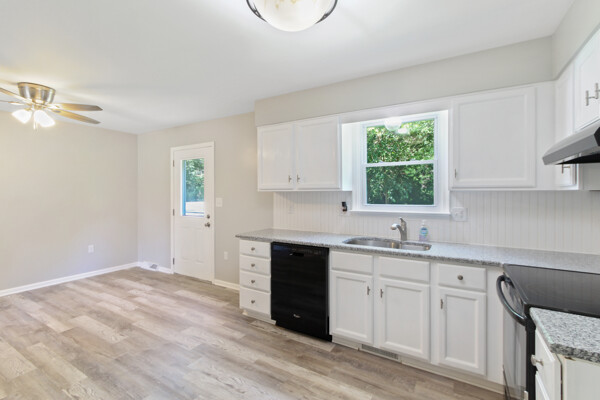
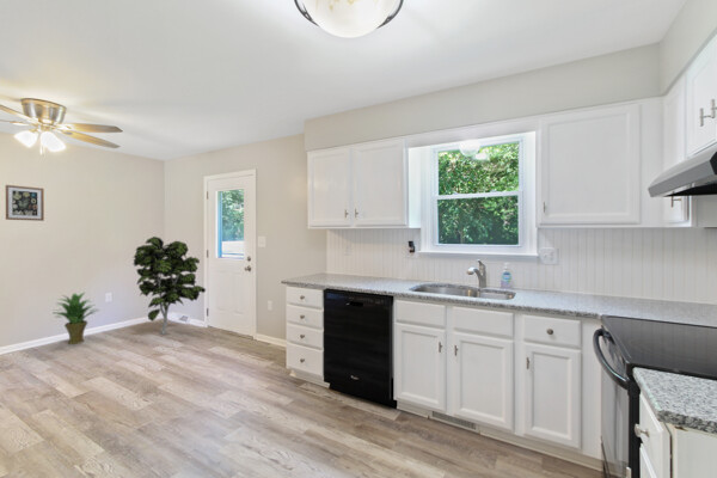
+ potted plant [54,292,102,345]
+ wall art [5,184,45,222]
+ indoor plant [131,235,207,336]
